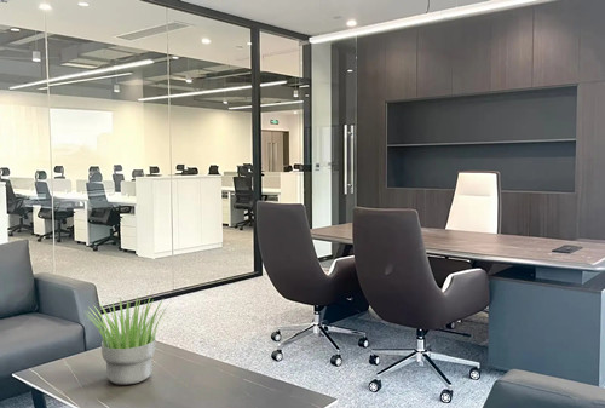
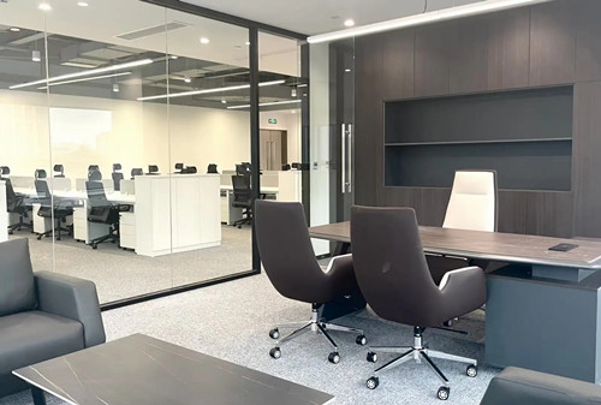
- potted plant [85,294,171,386]
